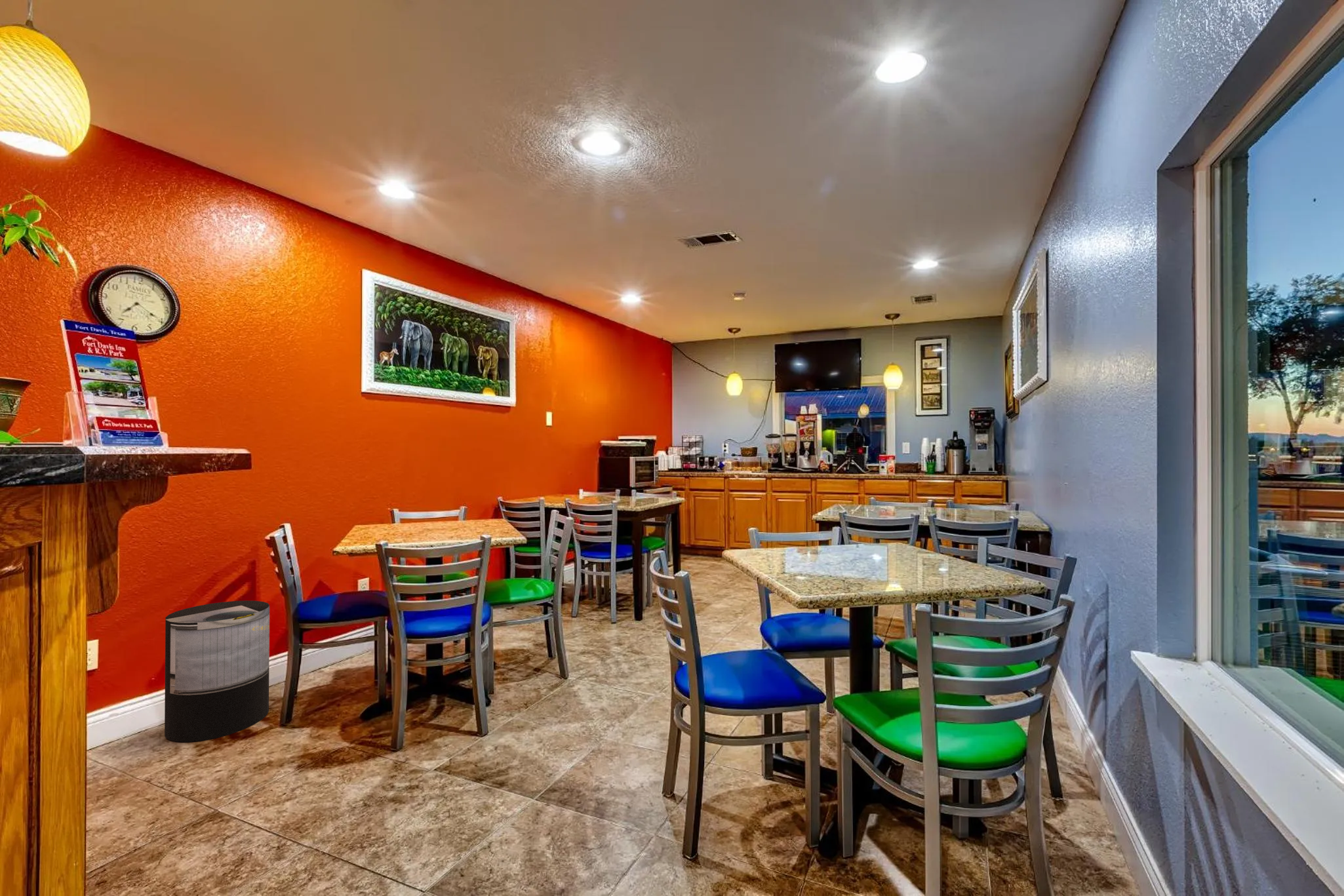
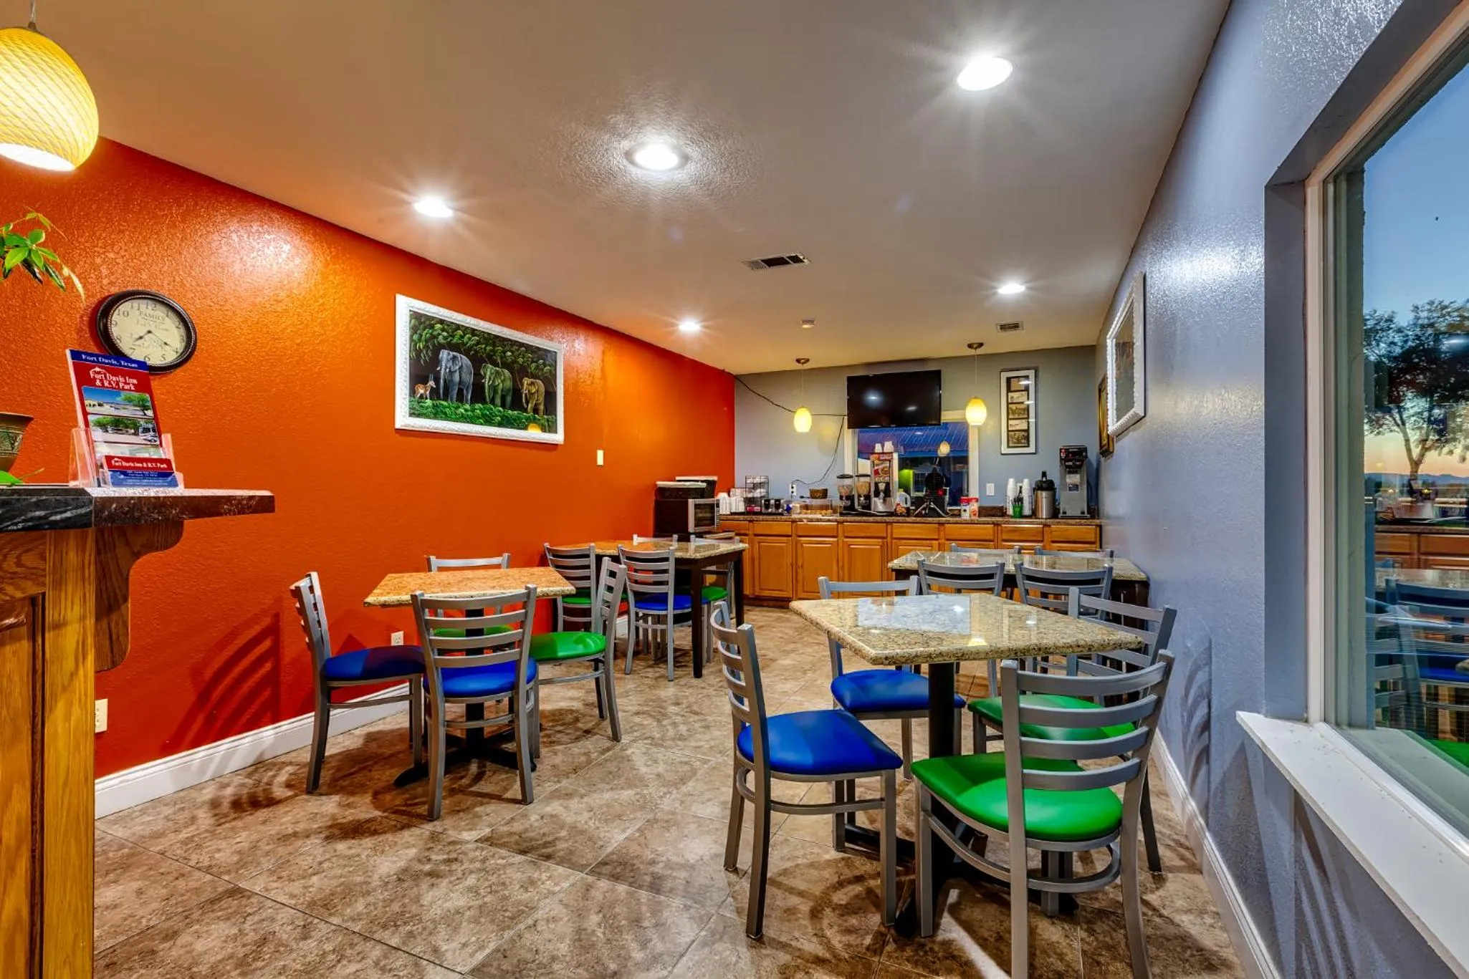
- trash can [164,600,270,743]
